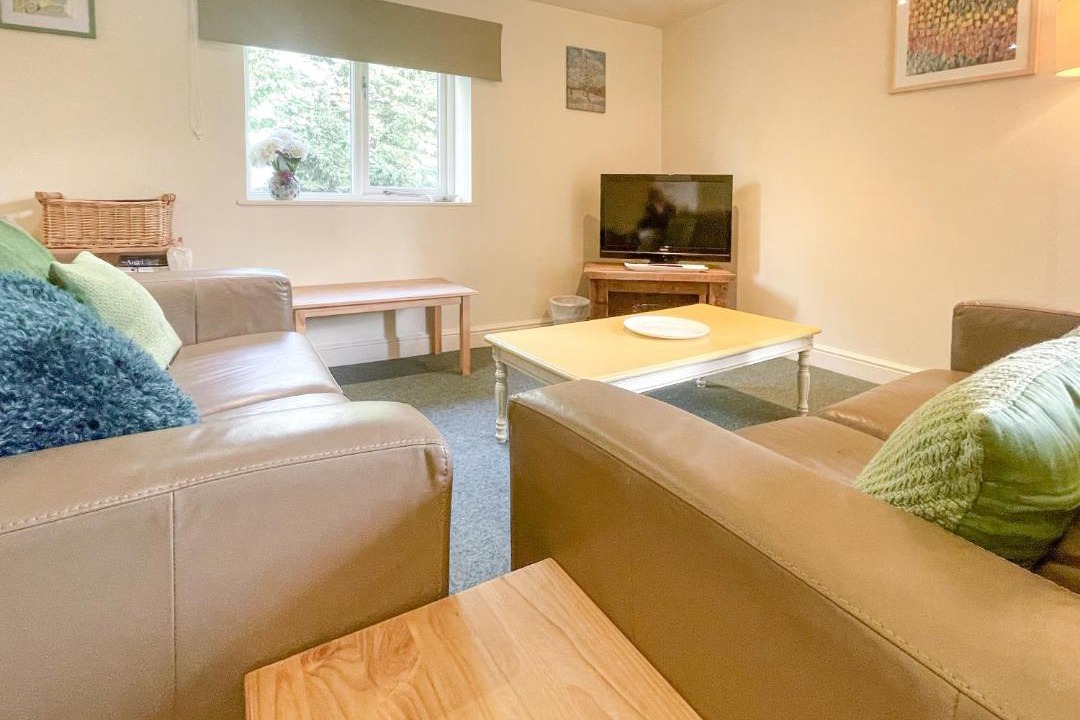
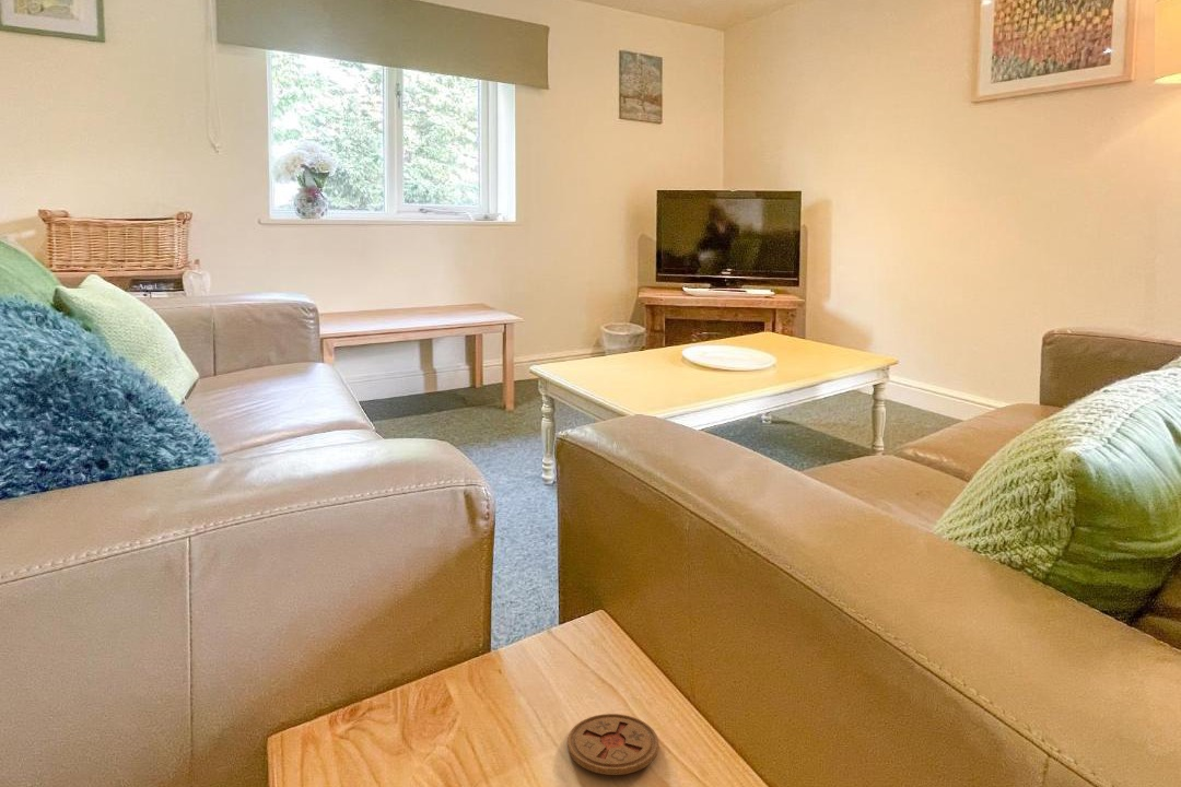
+ coaster [566,713,659,776]
